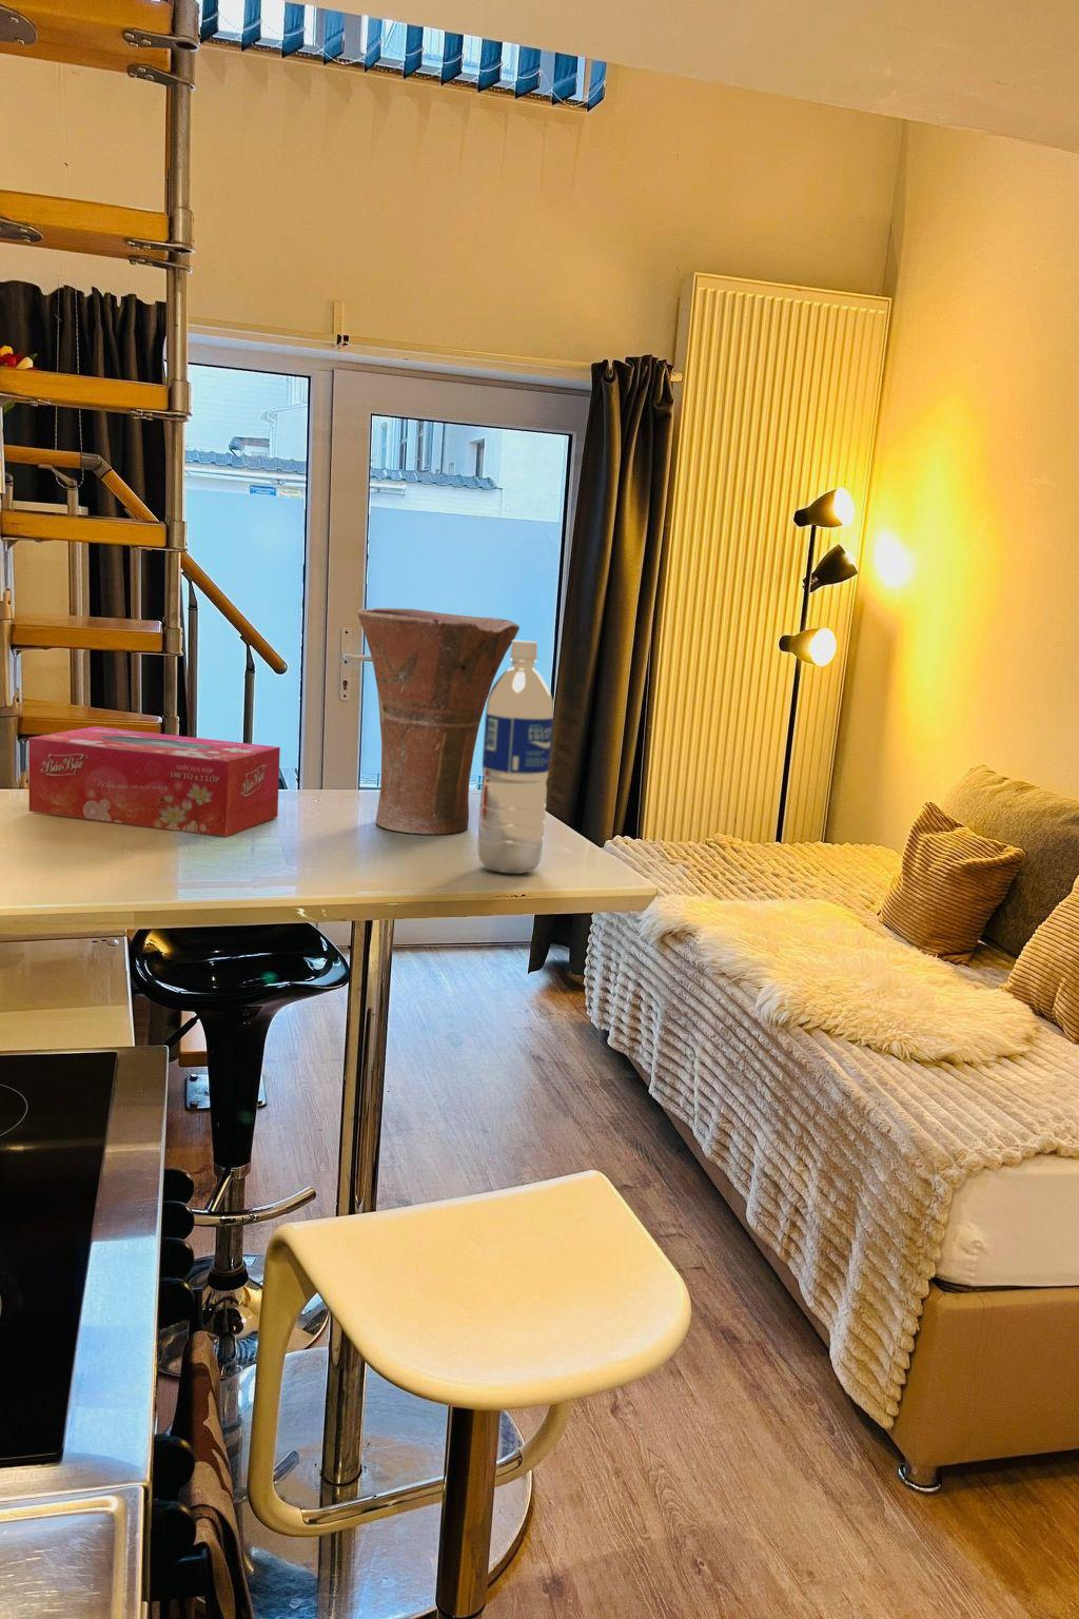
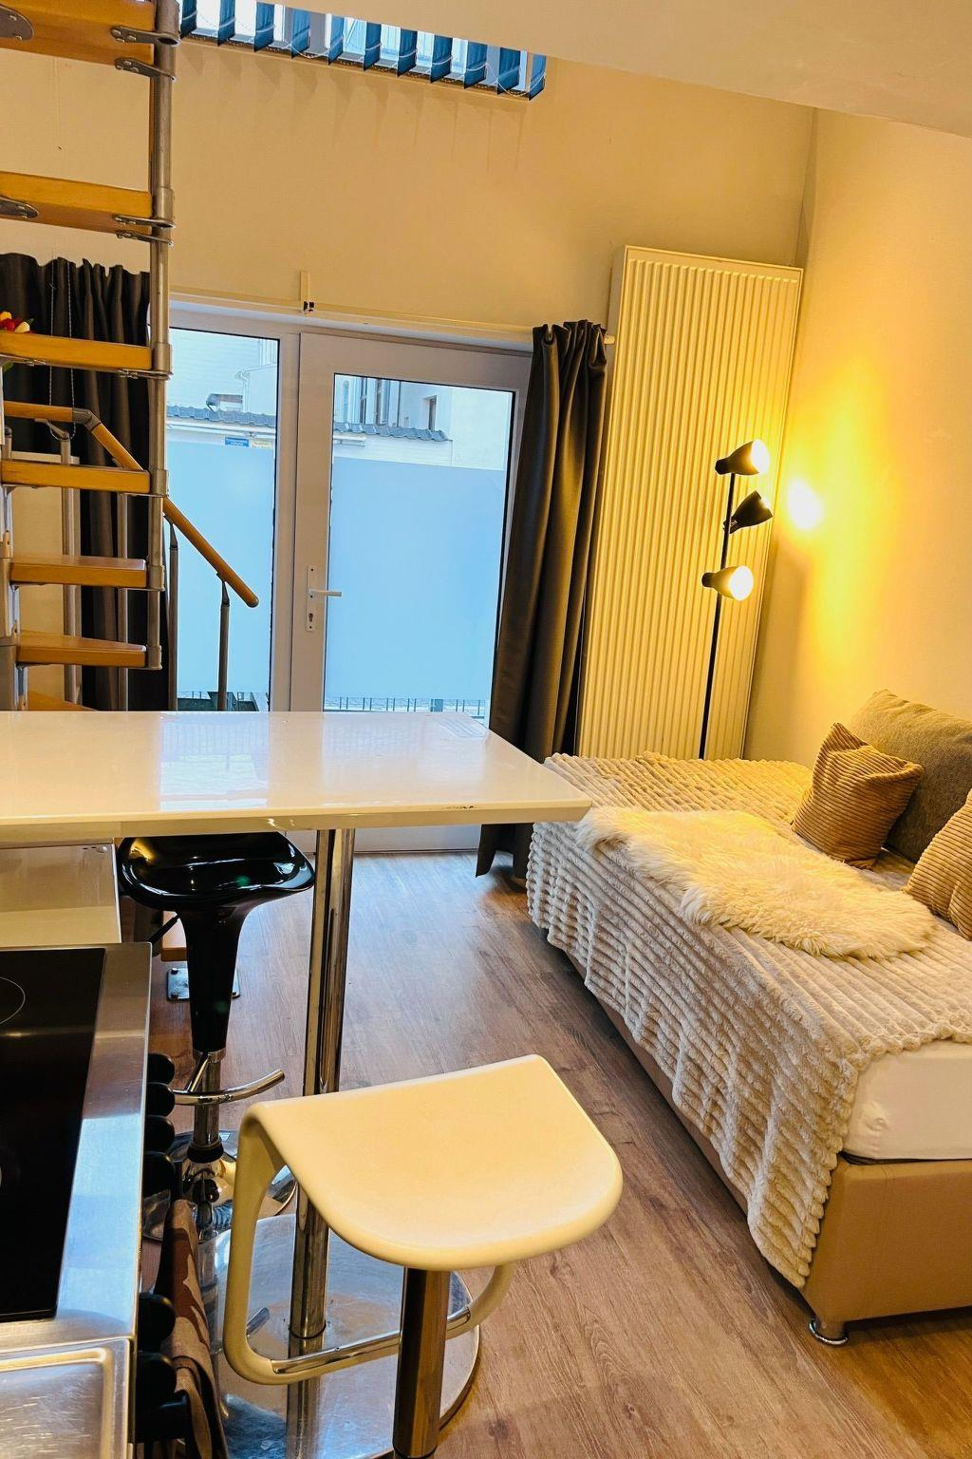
- vase [358,607,520,835]
- water bottle [477,638,554,875]
- tissue box [28,725,282,838]
